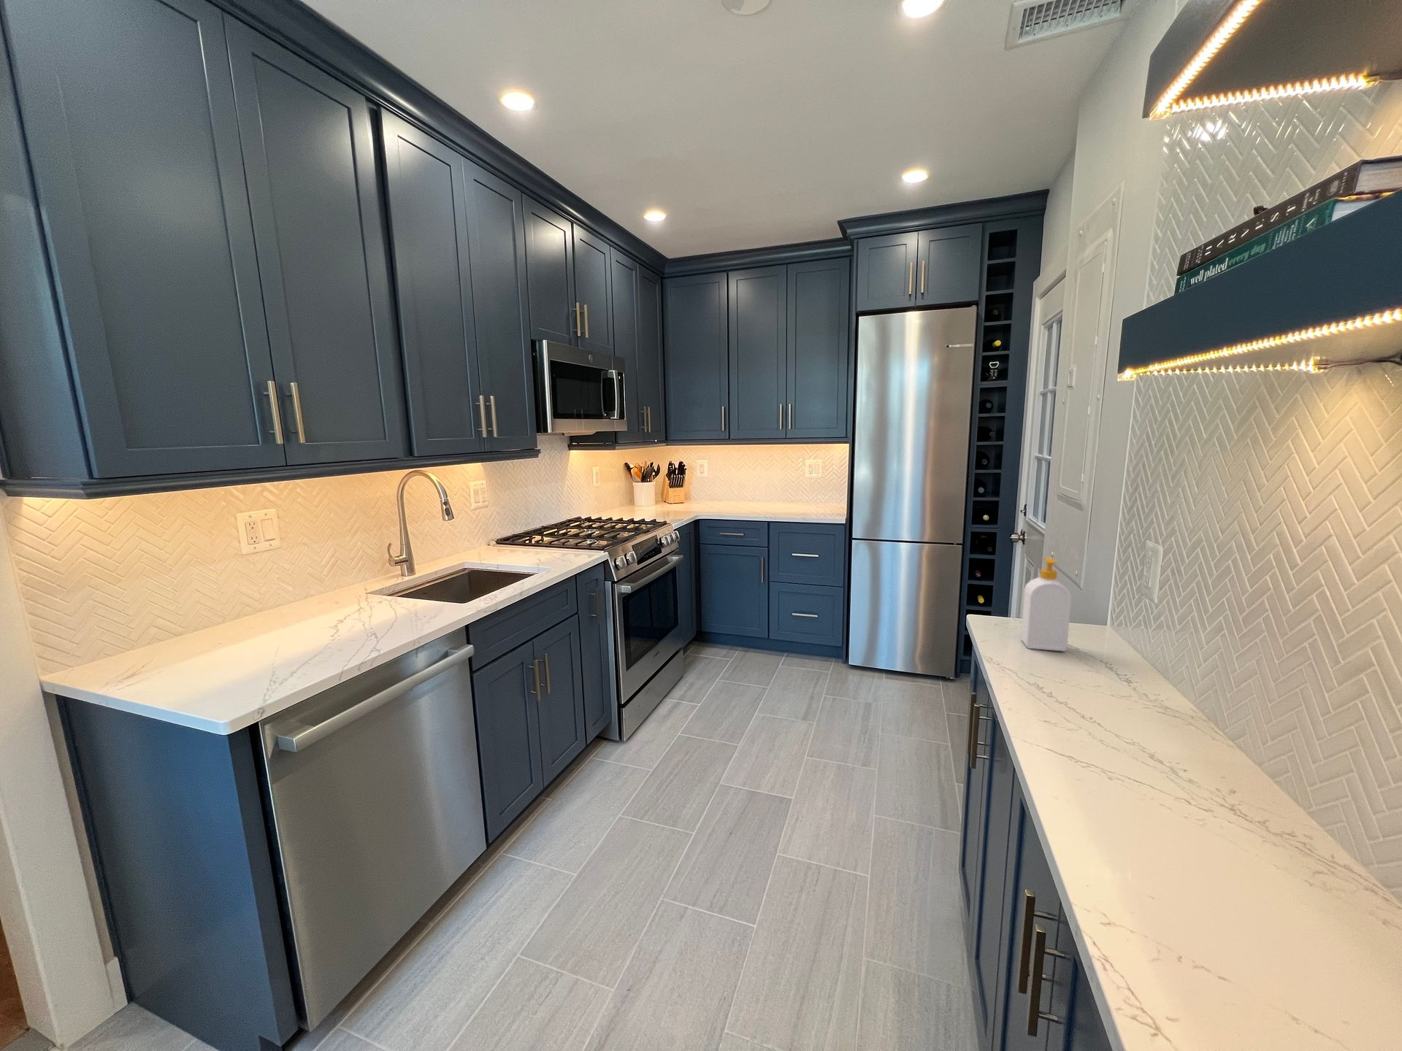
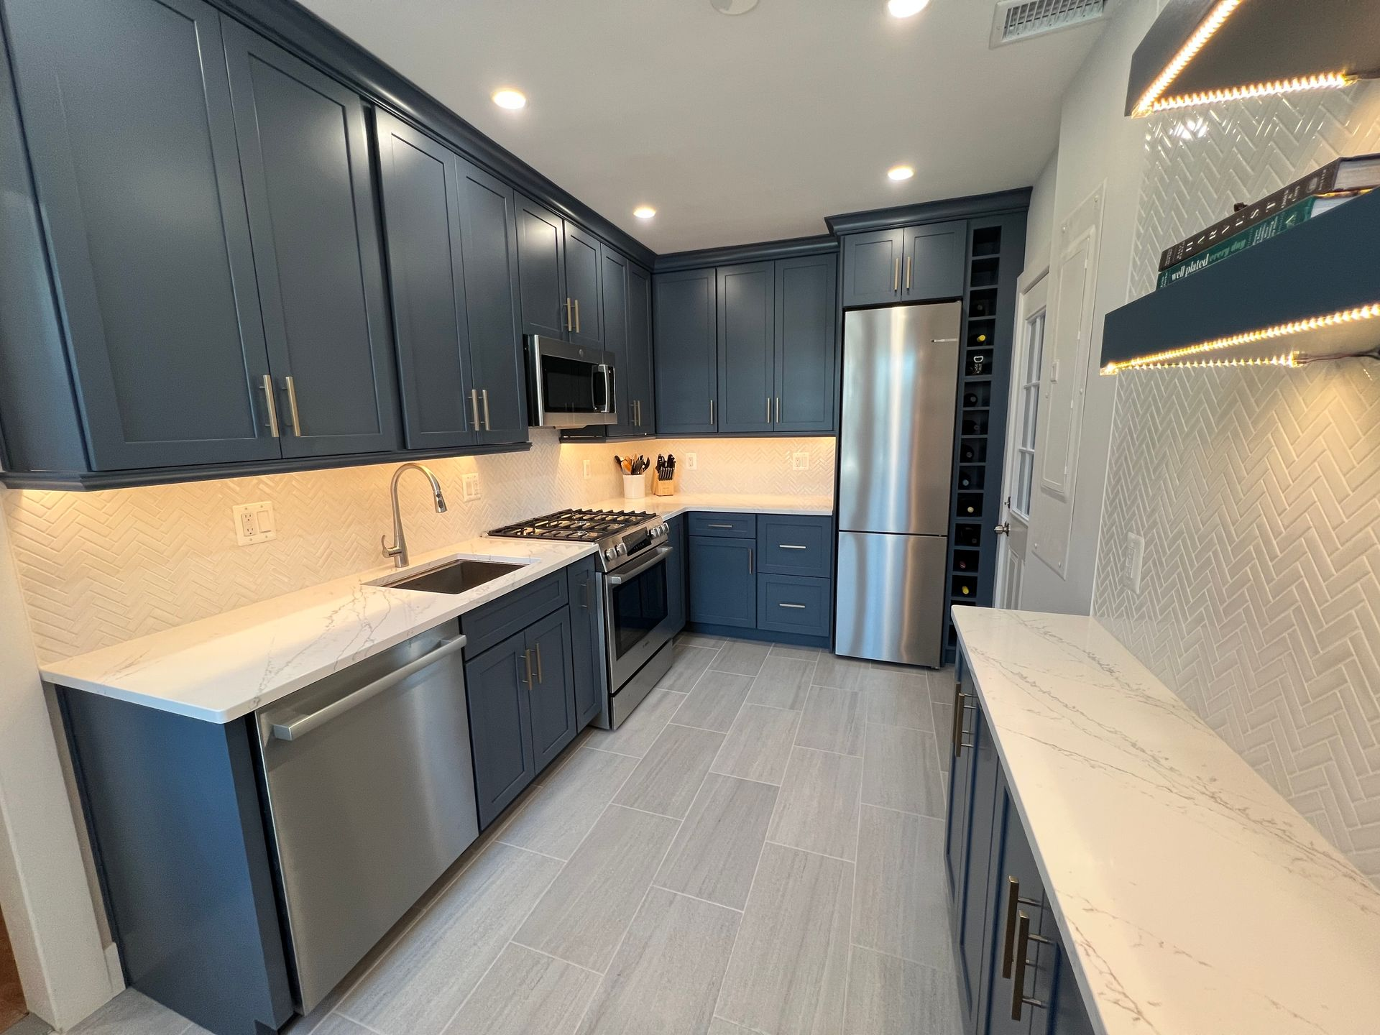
- soap bottle [1020,556,1072,651]
